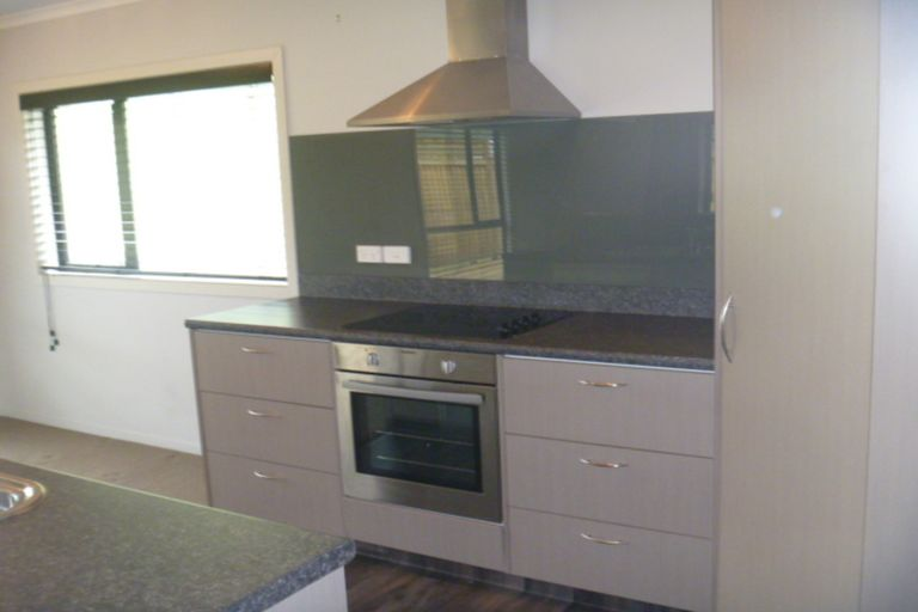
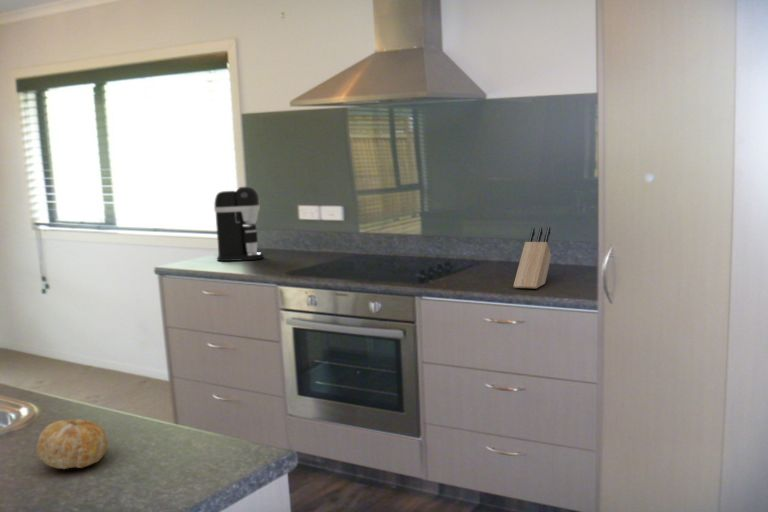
+ fruit [35,418,109,470]
+ coffee maker [213,185,265,262]
+ knife block [513,226,552,289]
